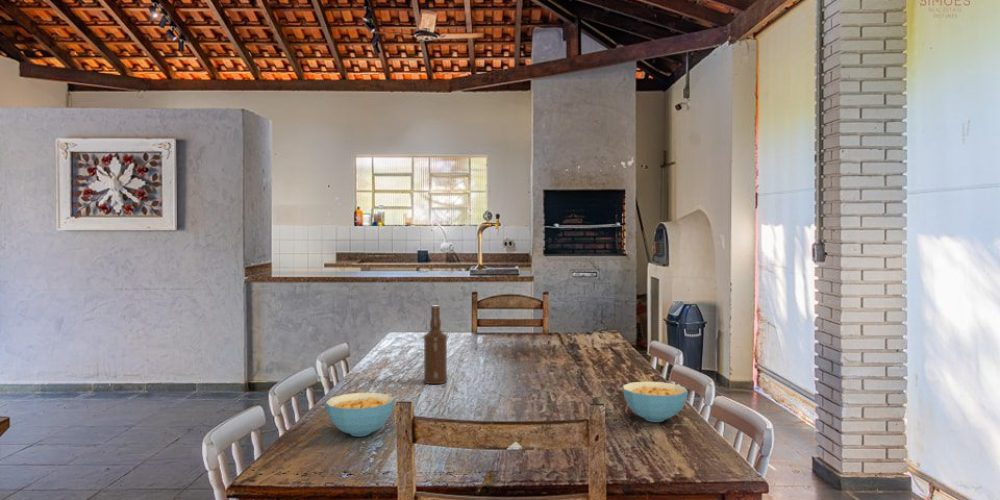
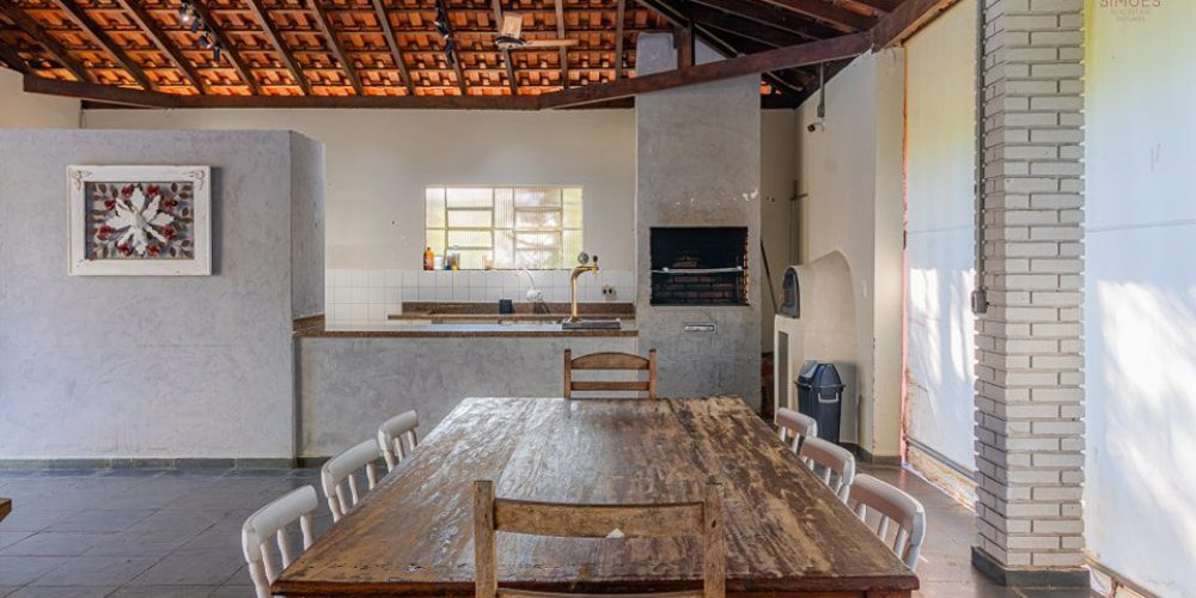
- bottle [423,305,448,385]
- cereal bowl [622,380,689,423]
- cereal bowl [324,392,396,437]
